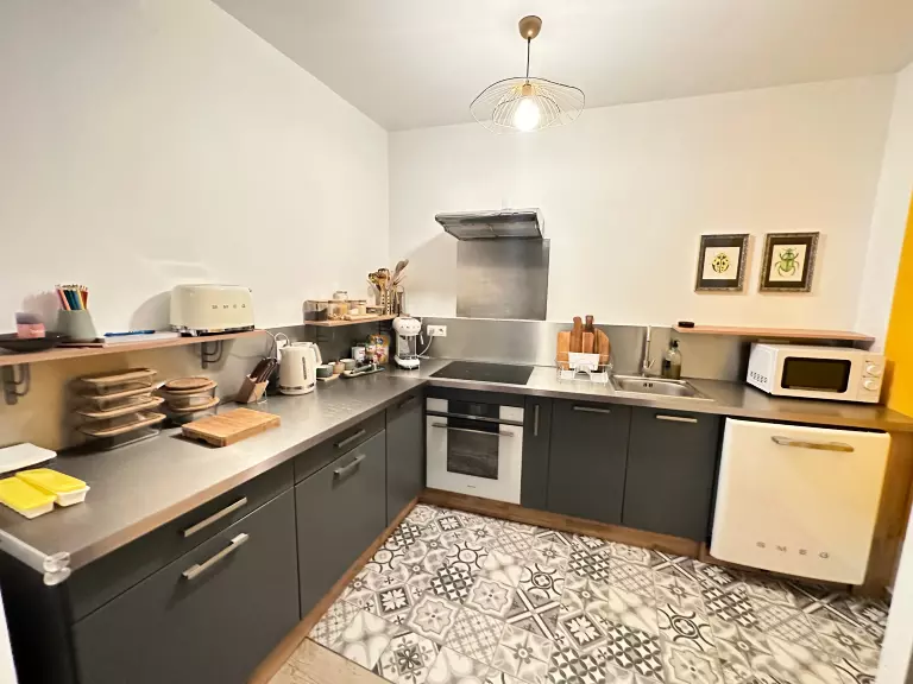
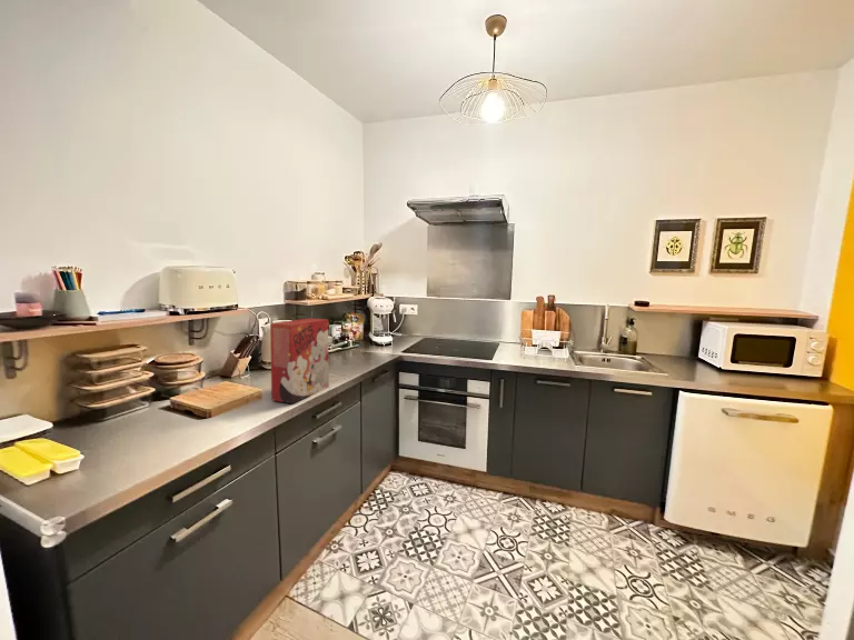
+ cereal box [269,317,330,404]
